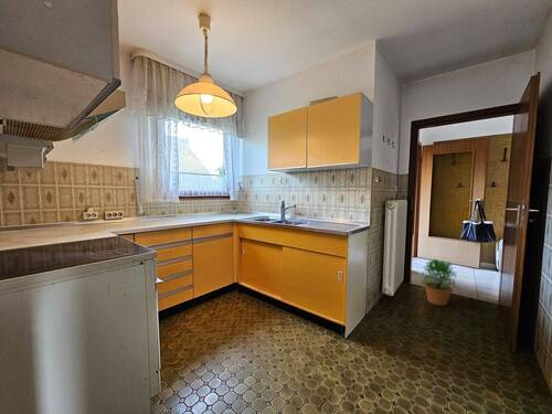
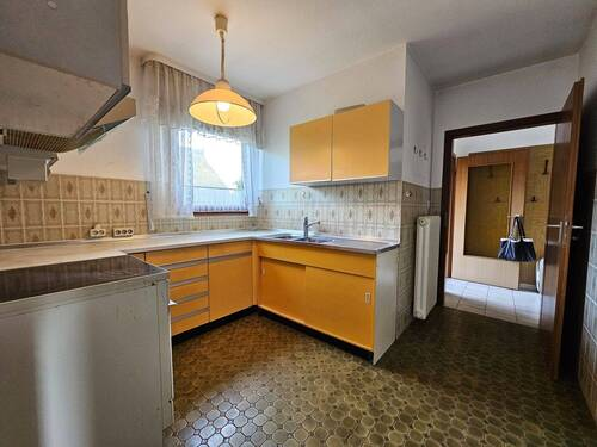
- potted plant [418,258,458,307]
